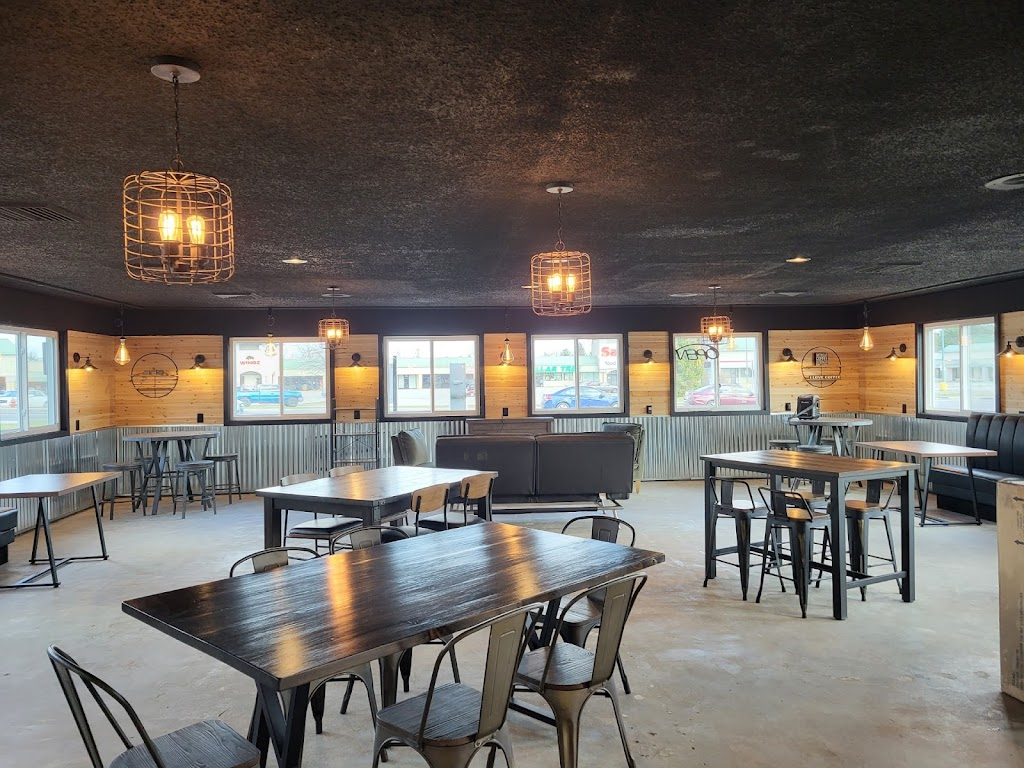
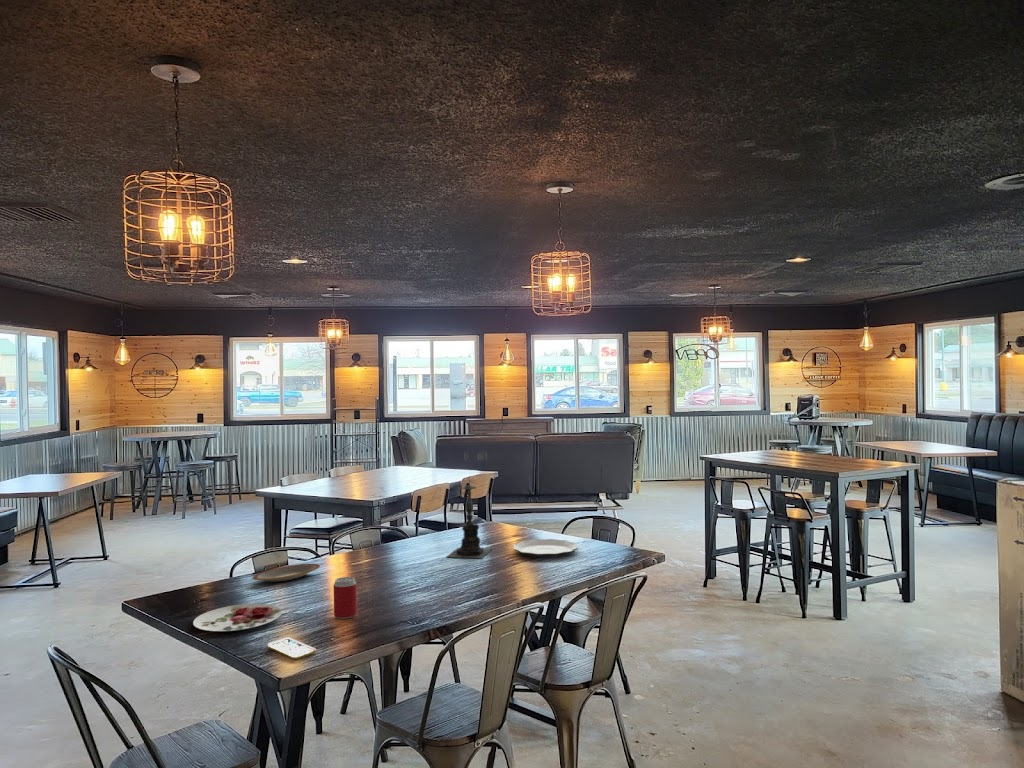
+ plate [512,538,579,558]
+ beverage can [333,576,358,620]
+ smartphone [267,637,317,660]
+ candle holder [446,476,492,559]
+ plate [252,563,321,583]
+ plate [192,603,283,632]
